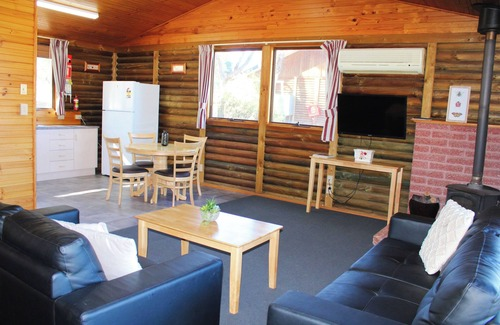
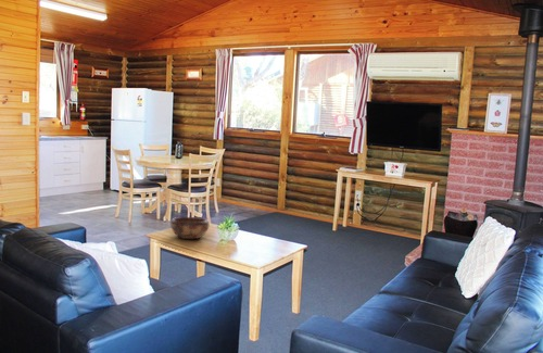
+ decorative bowl [169,216,211,240]
